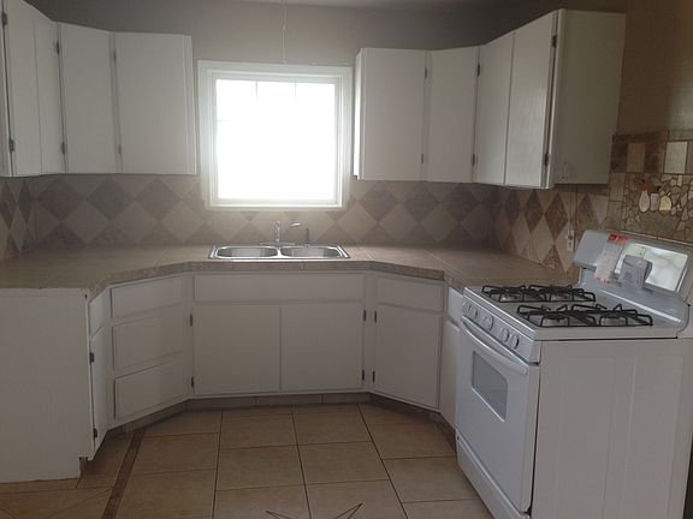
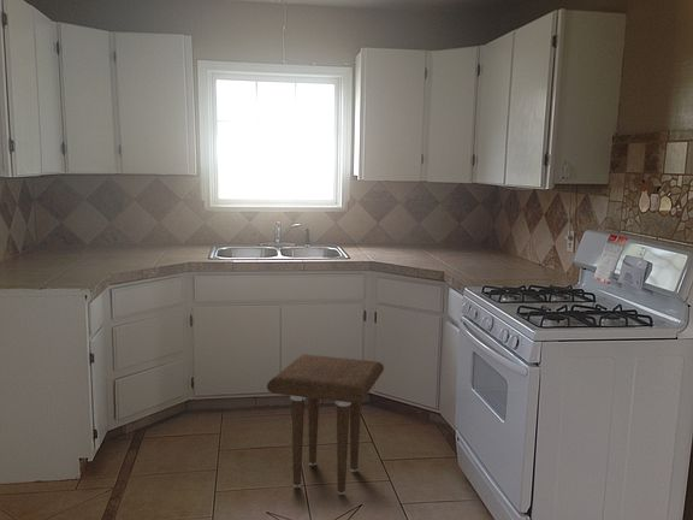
+ side table [266,353,385,496]
